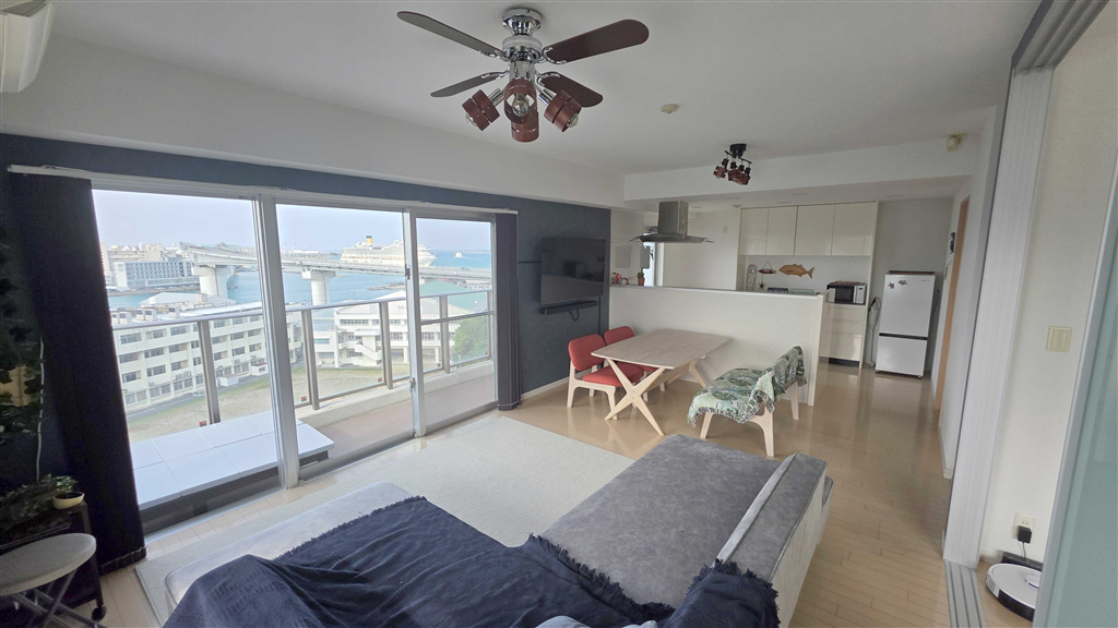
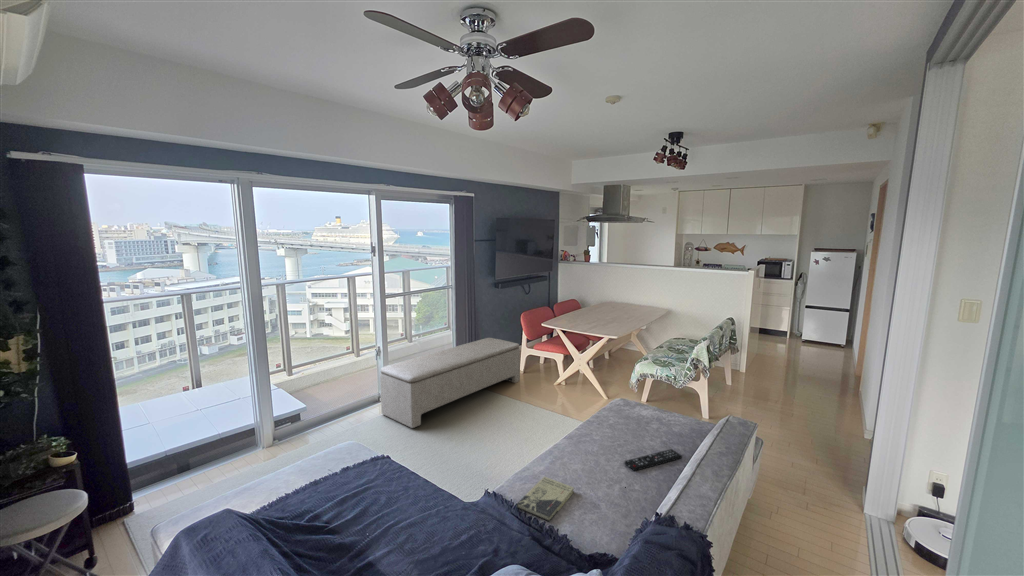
+ bench [379,337,521,429]
+ book [516,476,575,523]
+ remote control [624,448,683,472]
